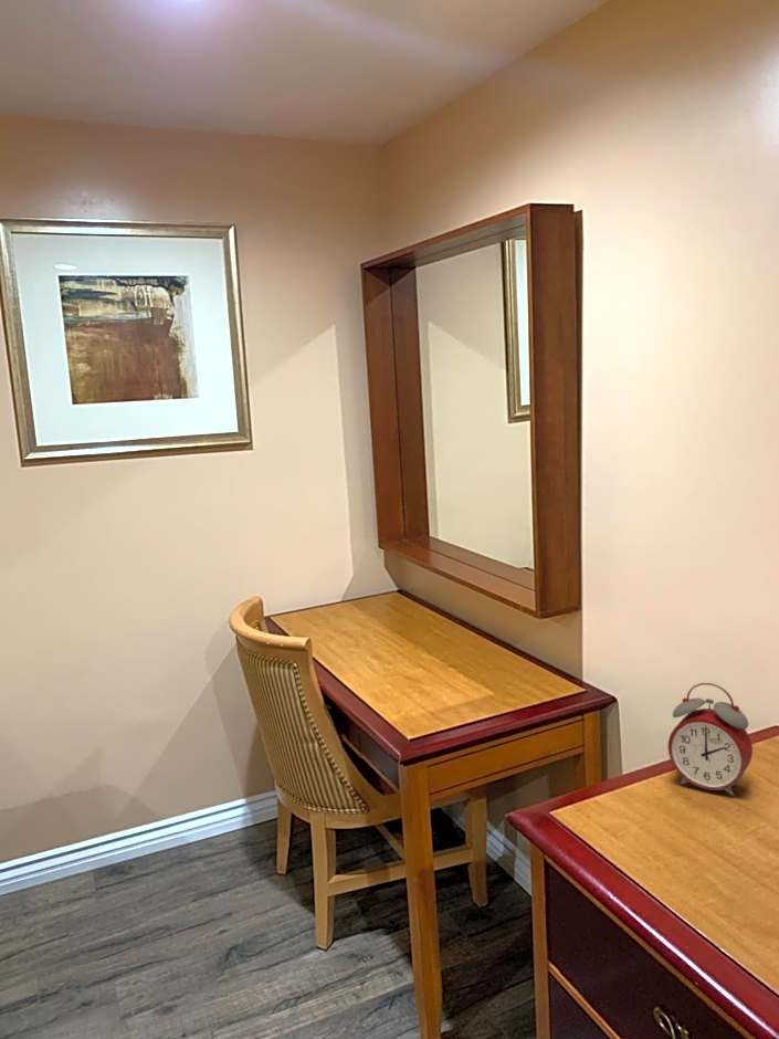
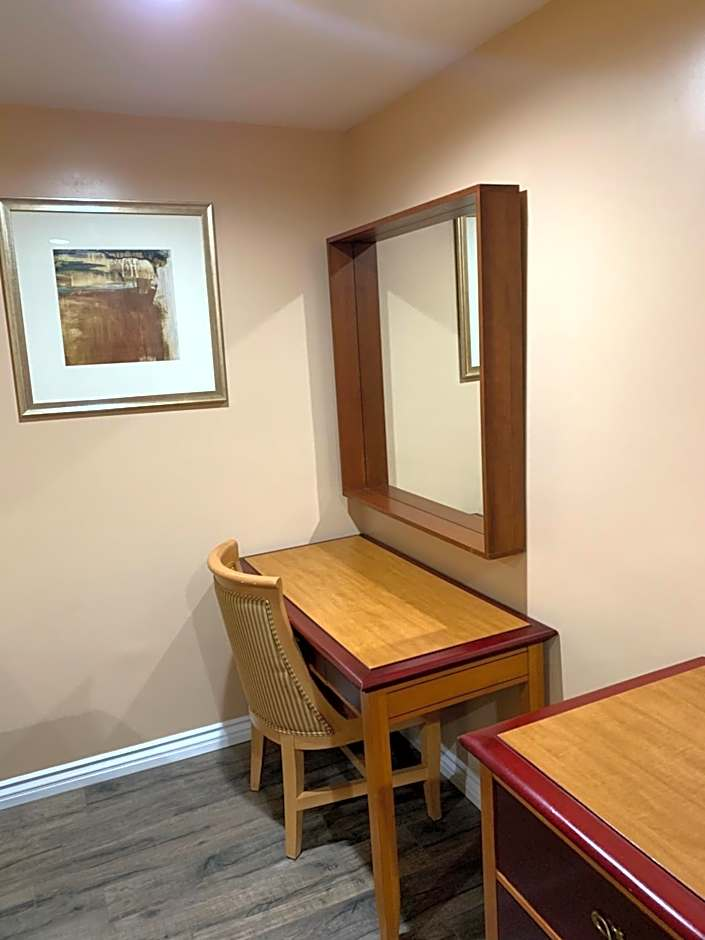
- alarm clock [667,682,754,797]
